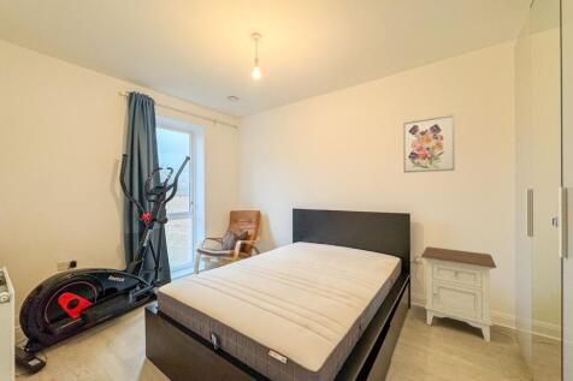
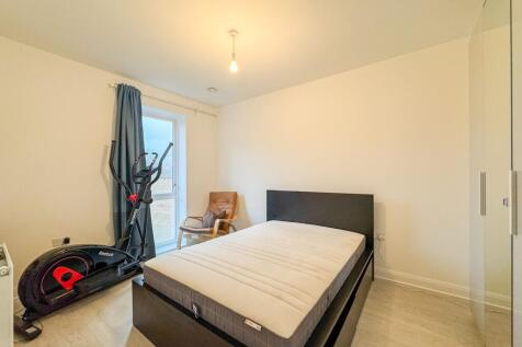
- nightstand [420,245,497,343]
- wall art [402,114,456,174]
